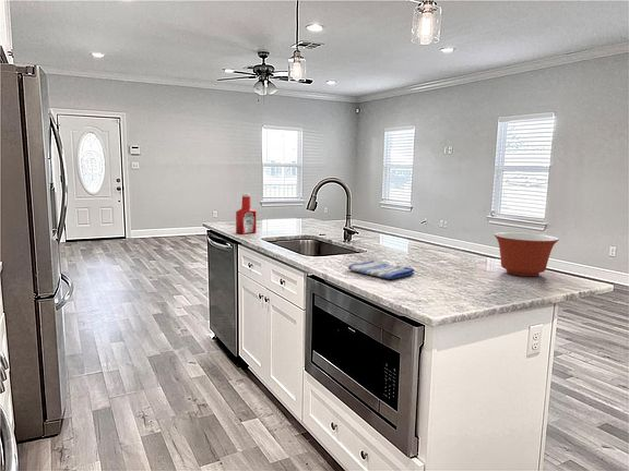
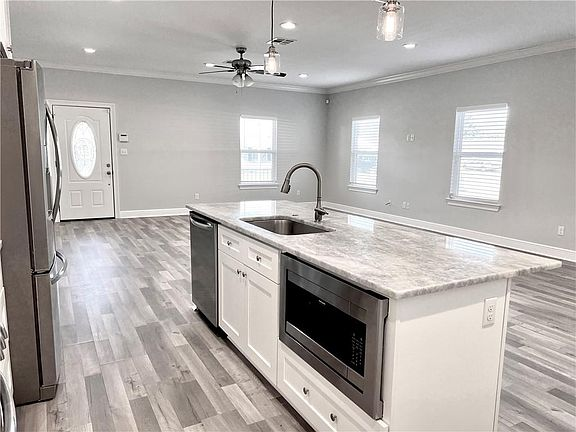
- dish towel [347,259,415,280]
- soap bottle [235,193,258,235]
- mixing bowl [494,231,560,277]
